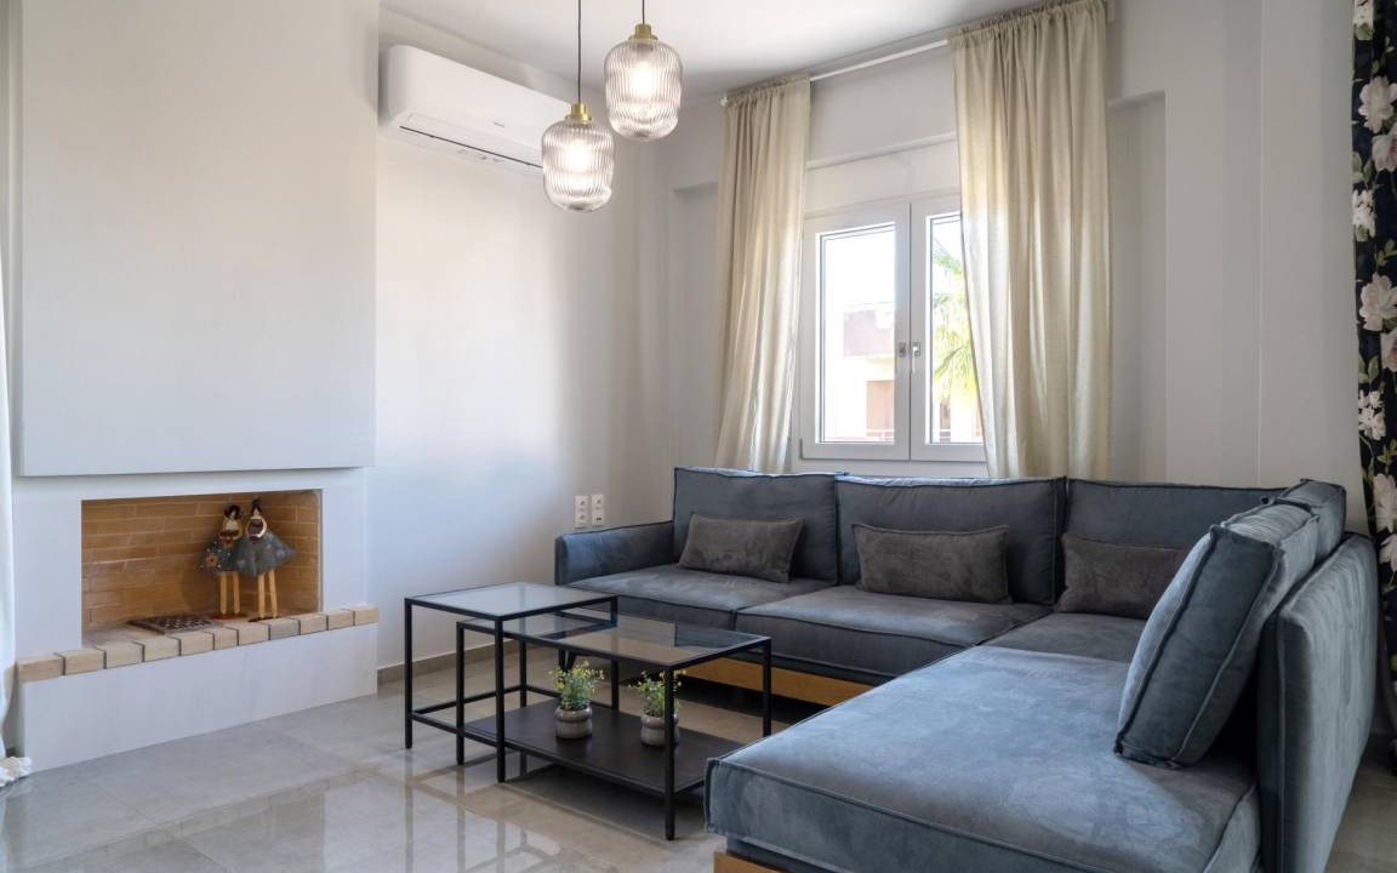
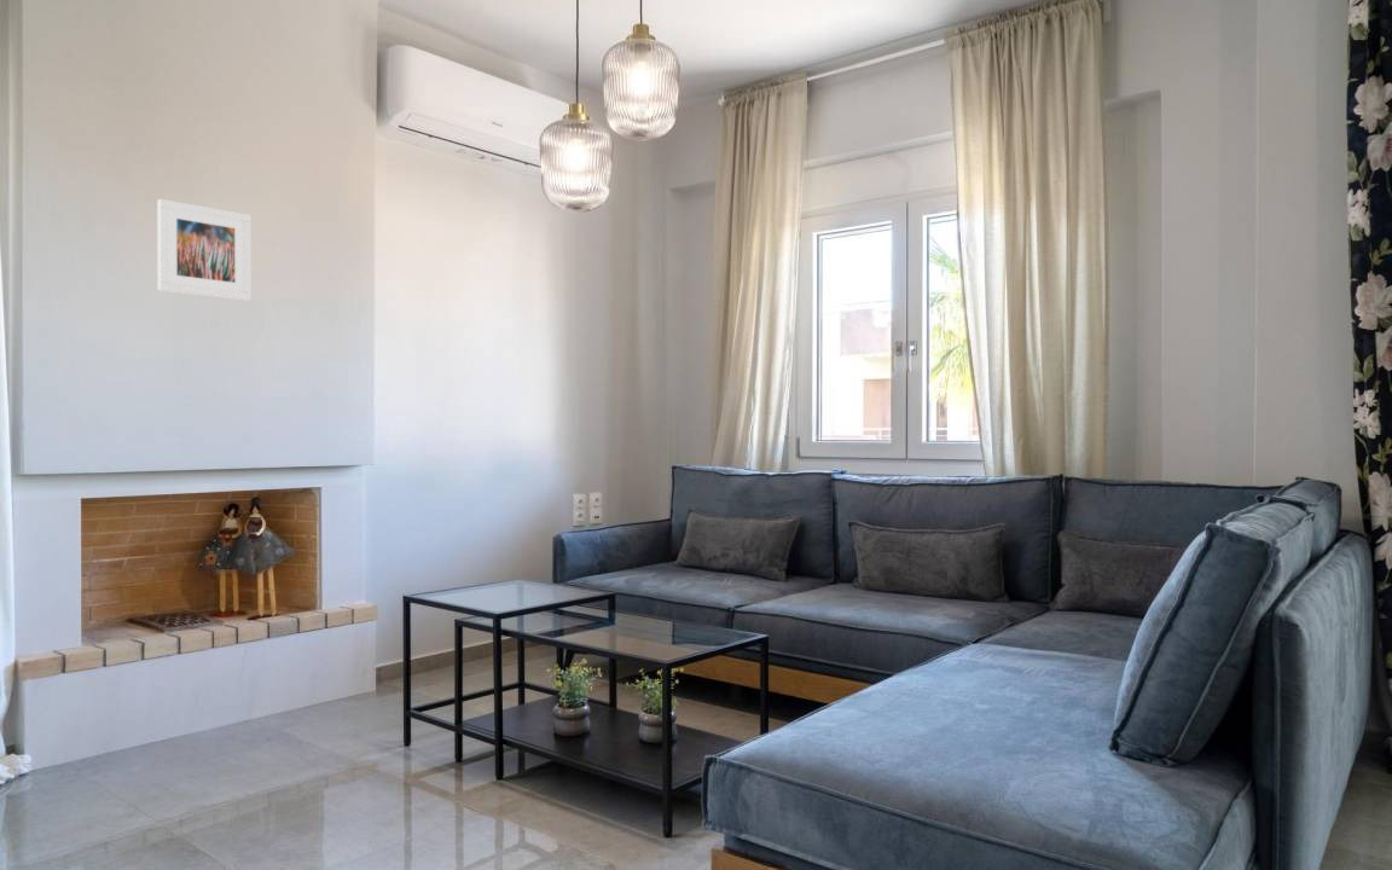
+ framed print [156,198,253,301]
